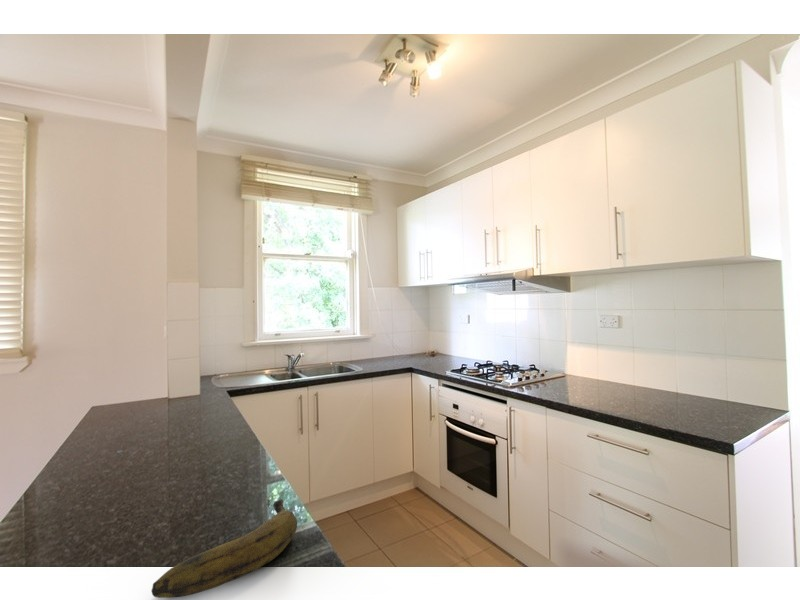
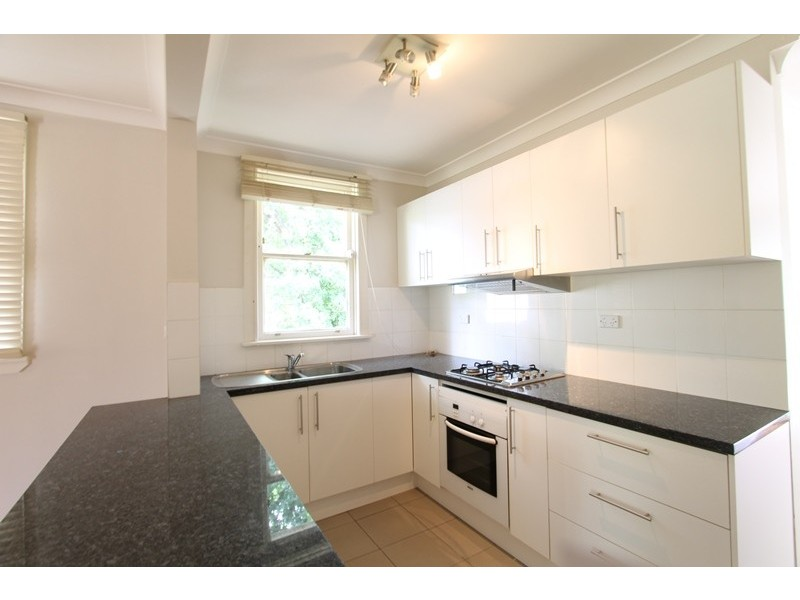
- banana [151,498,298,599]
